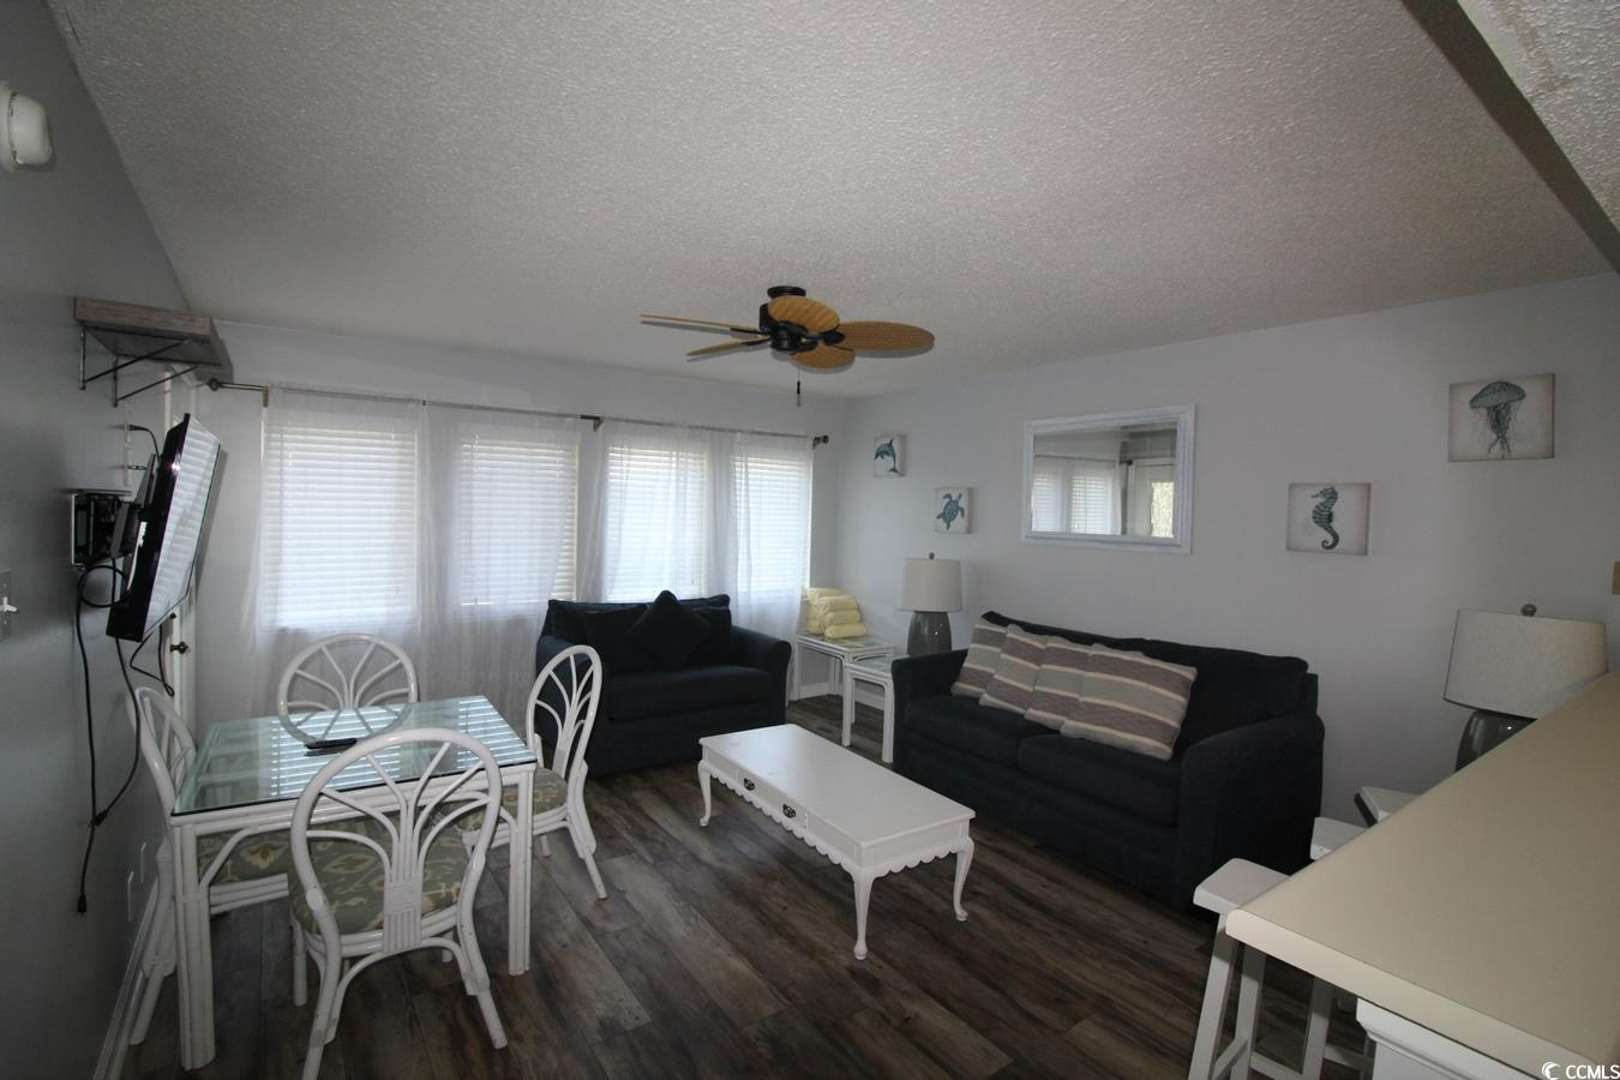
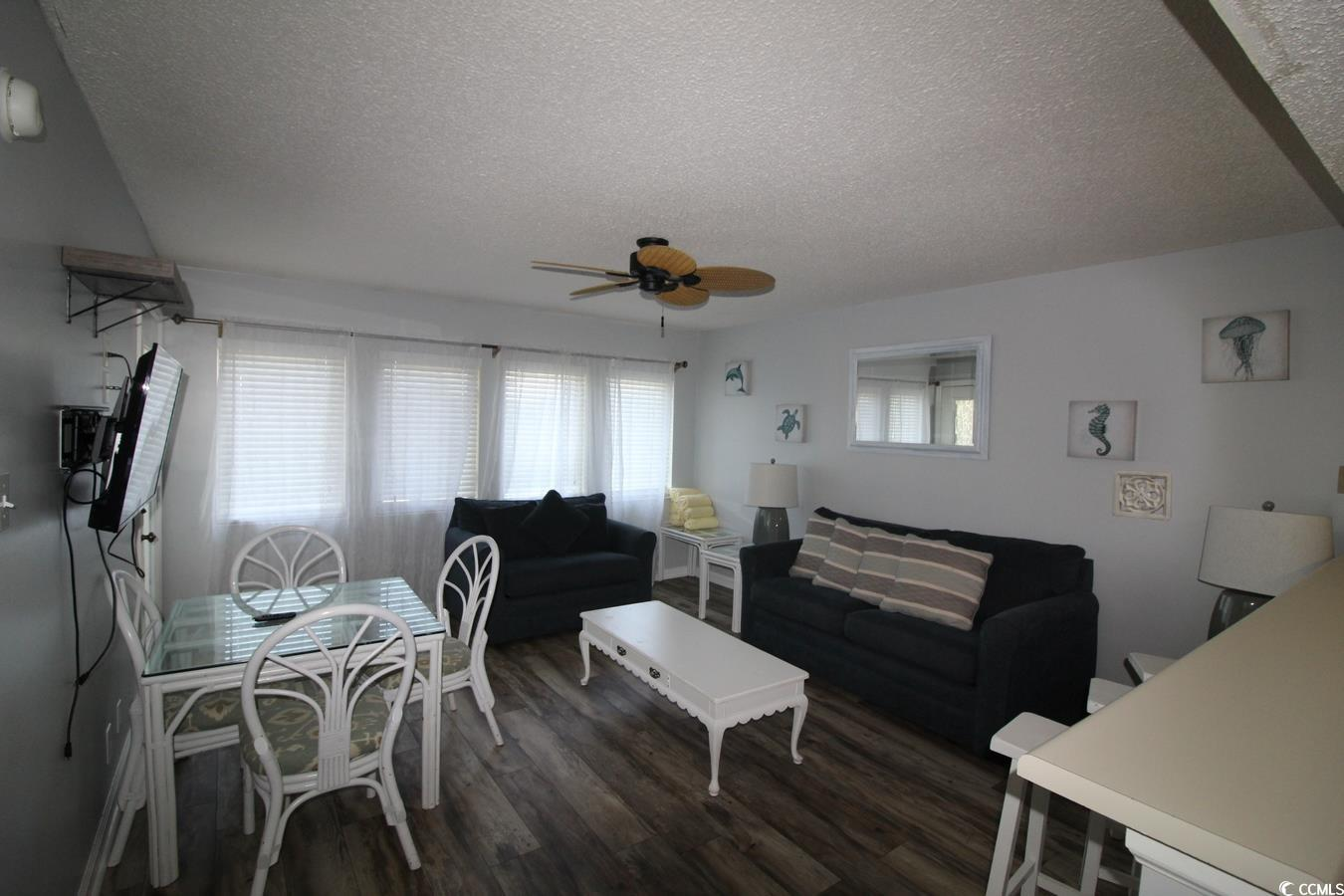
+ wall ornament [1111,469,1174,522]
